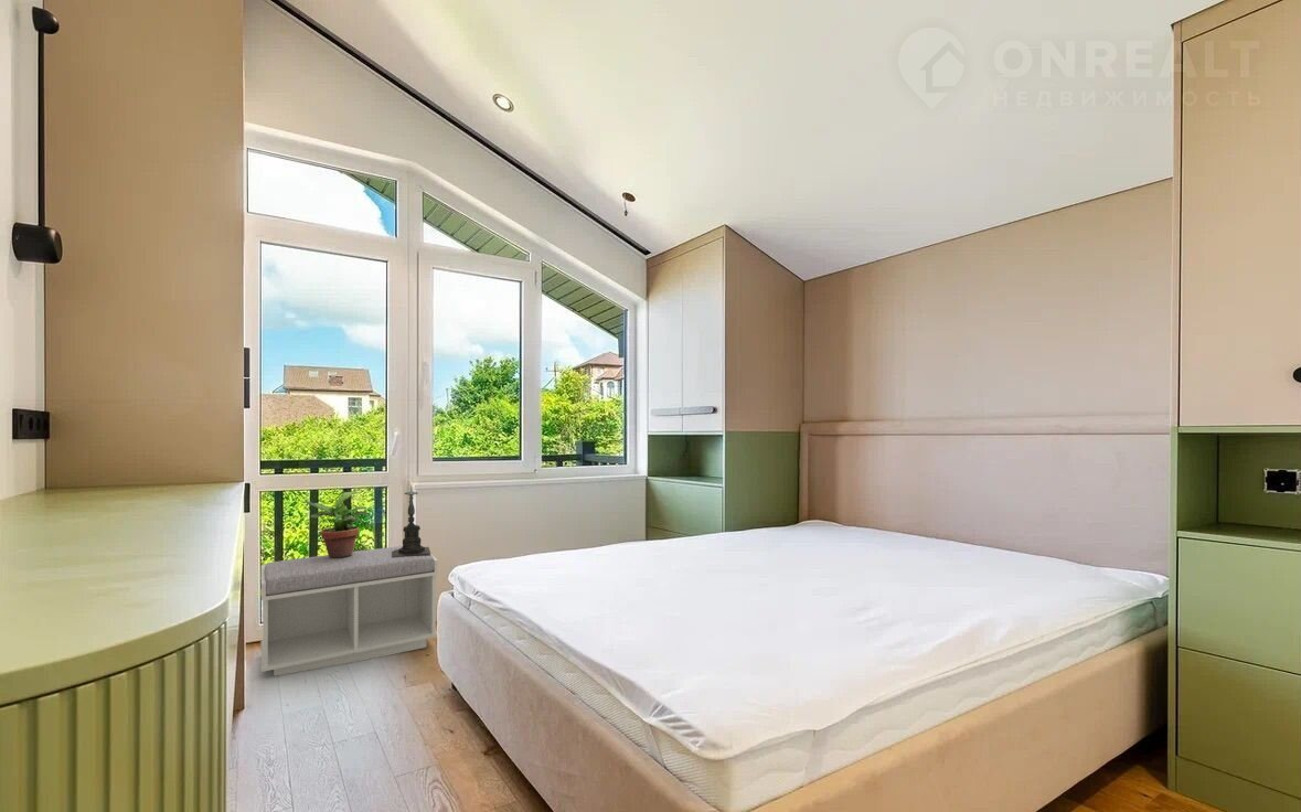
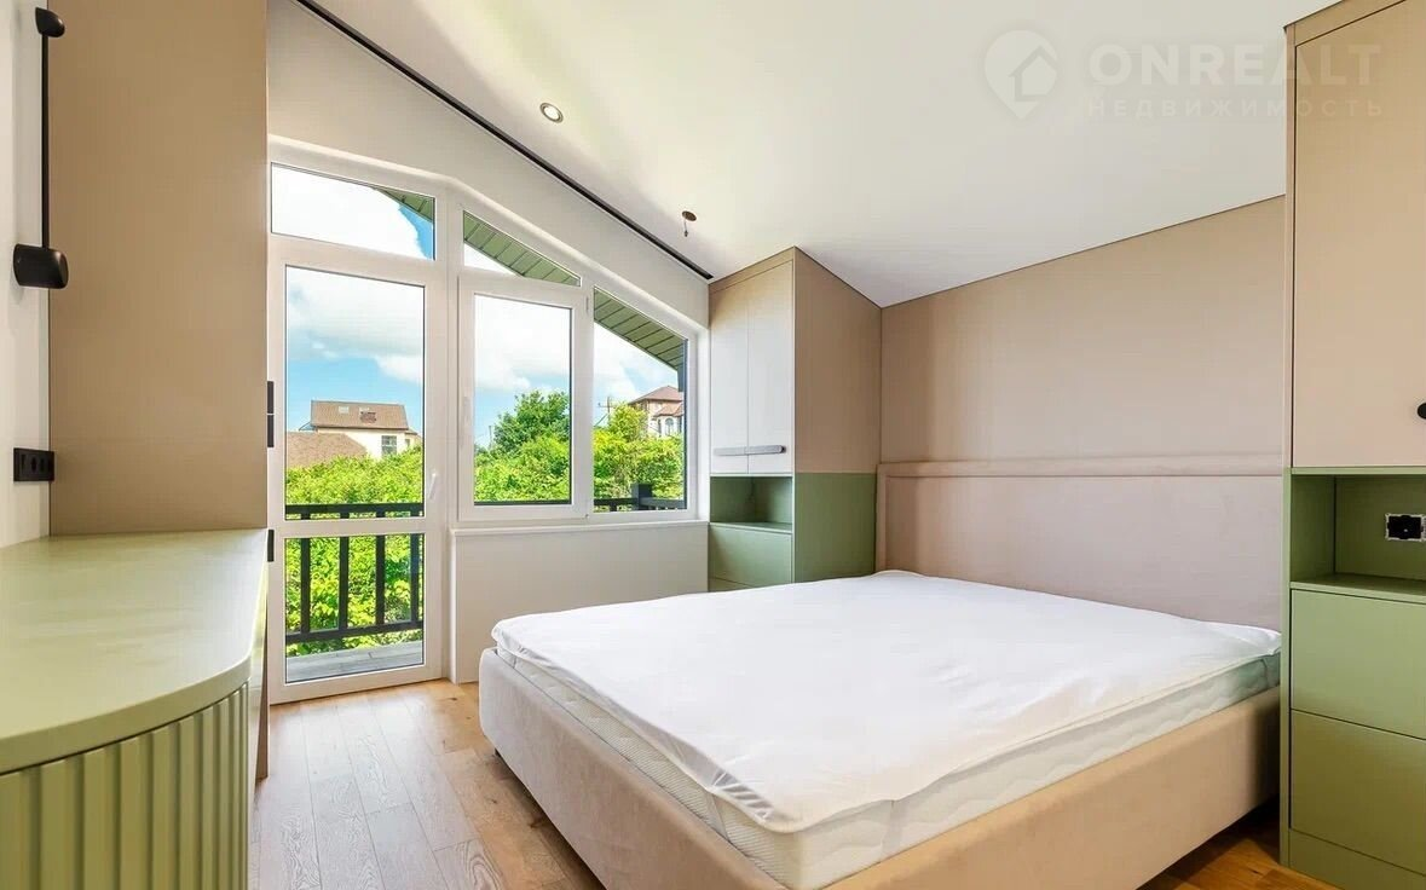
- candle holder [392,485,431,557]
- bench [260,545,439,677]
- potted plant [300,491,367,557]
